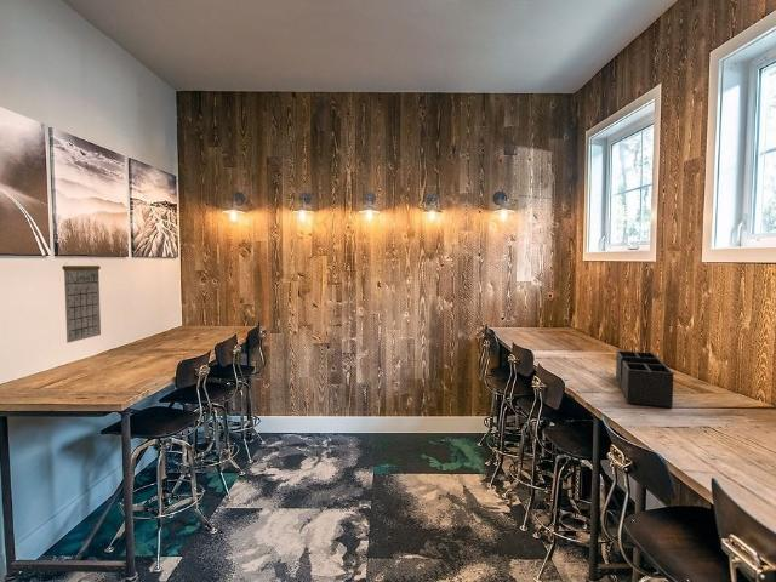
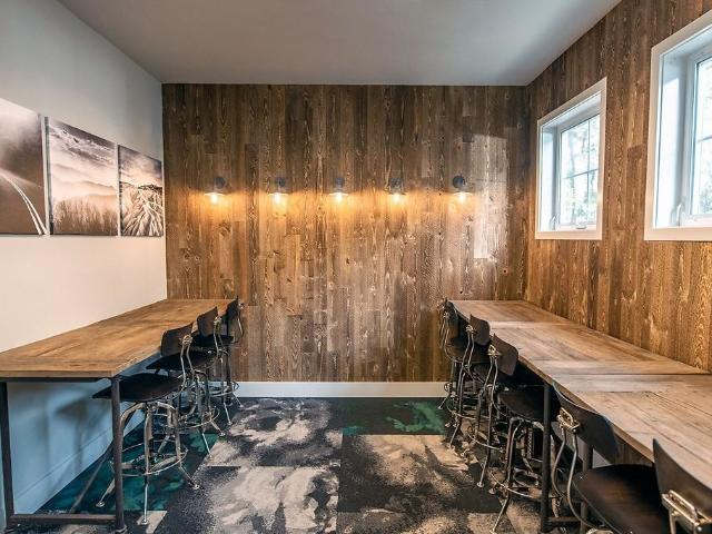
- desk organizer [615,349,675,409]
- calendar [61,252,102,344]
